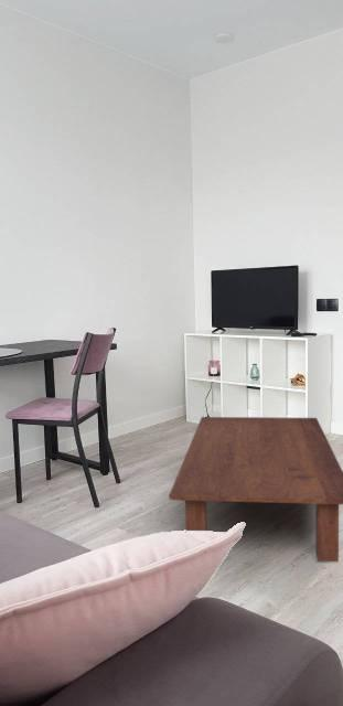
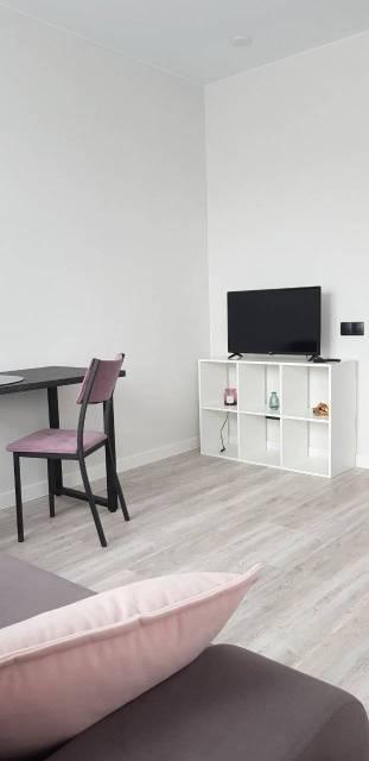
- coffee table [169,416,343,563]
